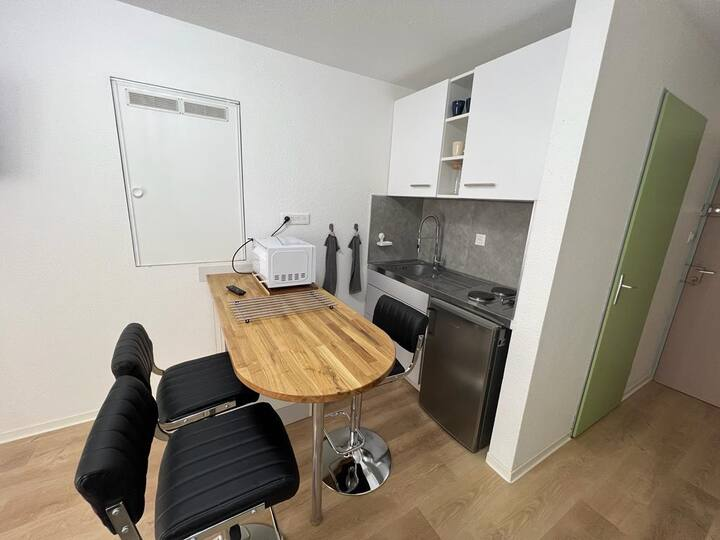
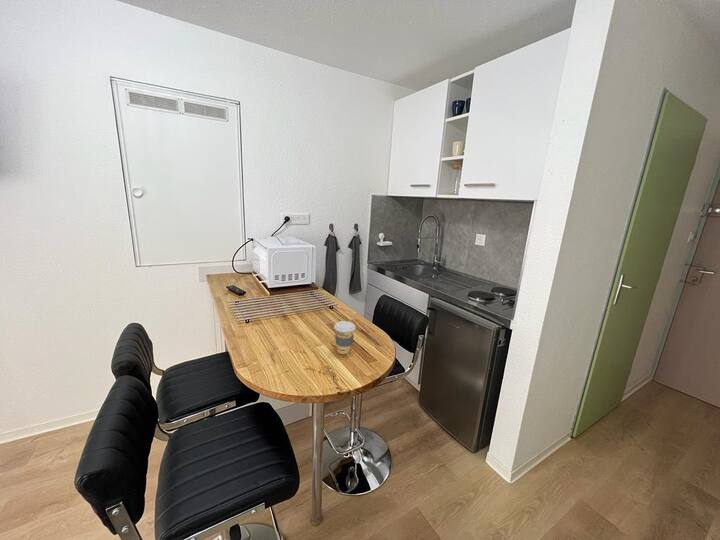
+ coffee cup [333,320,357,355]
